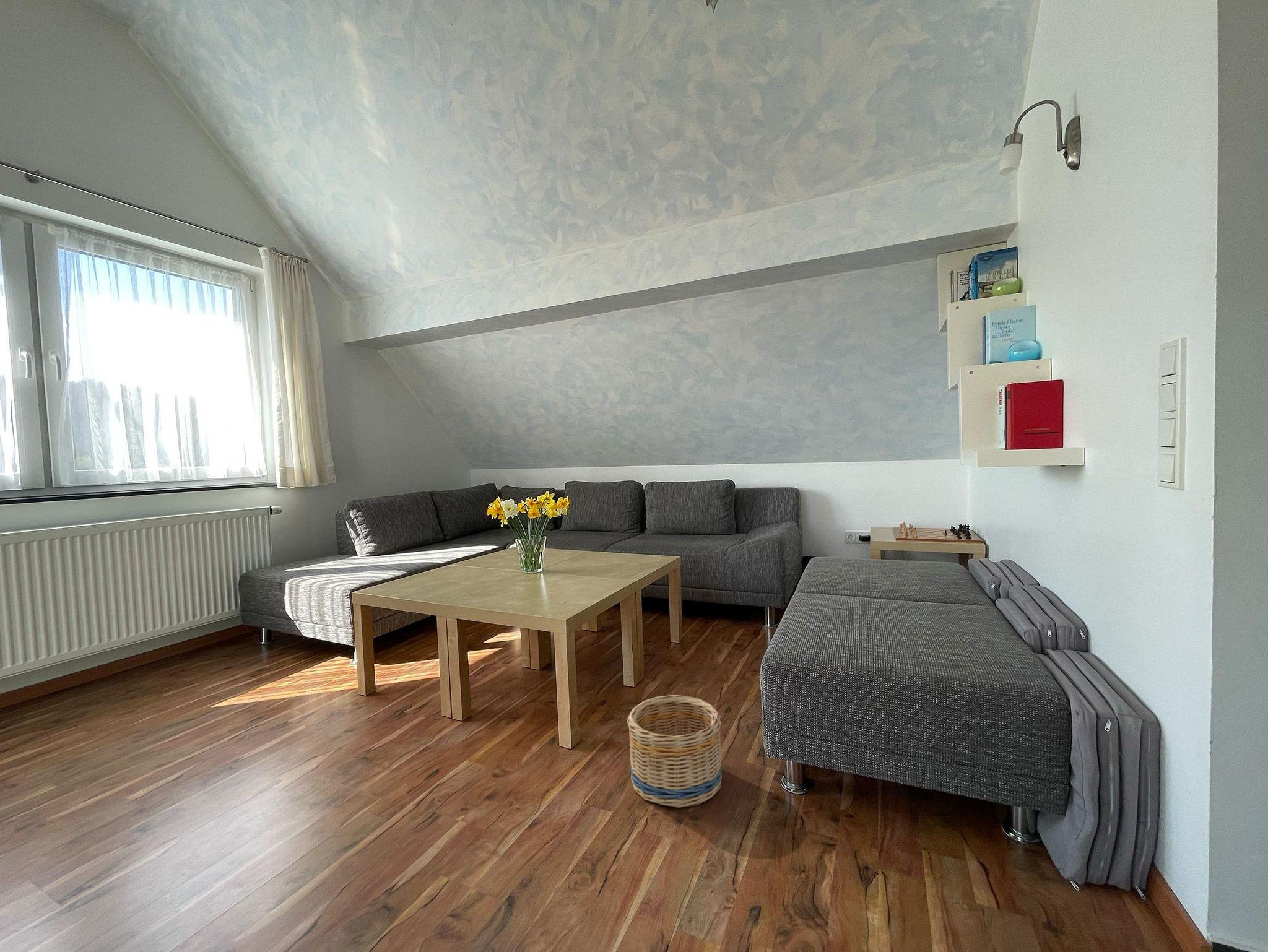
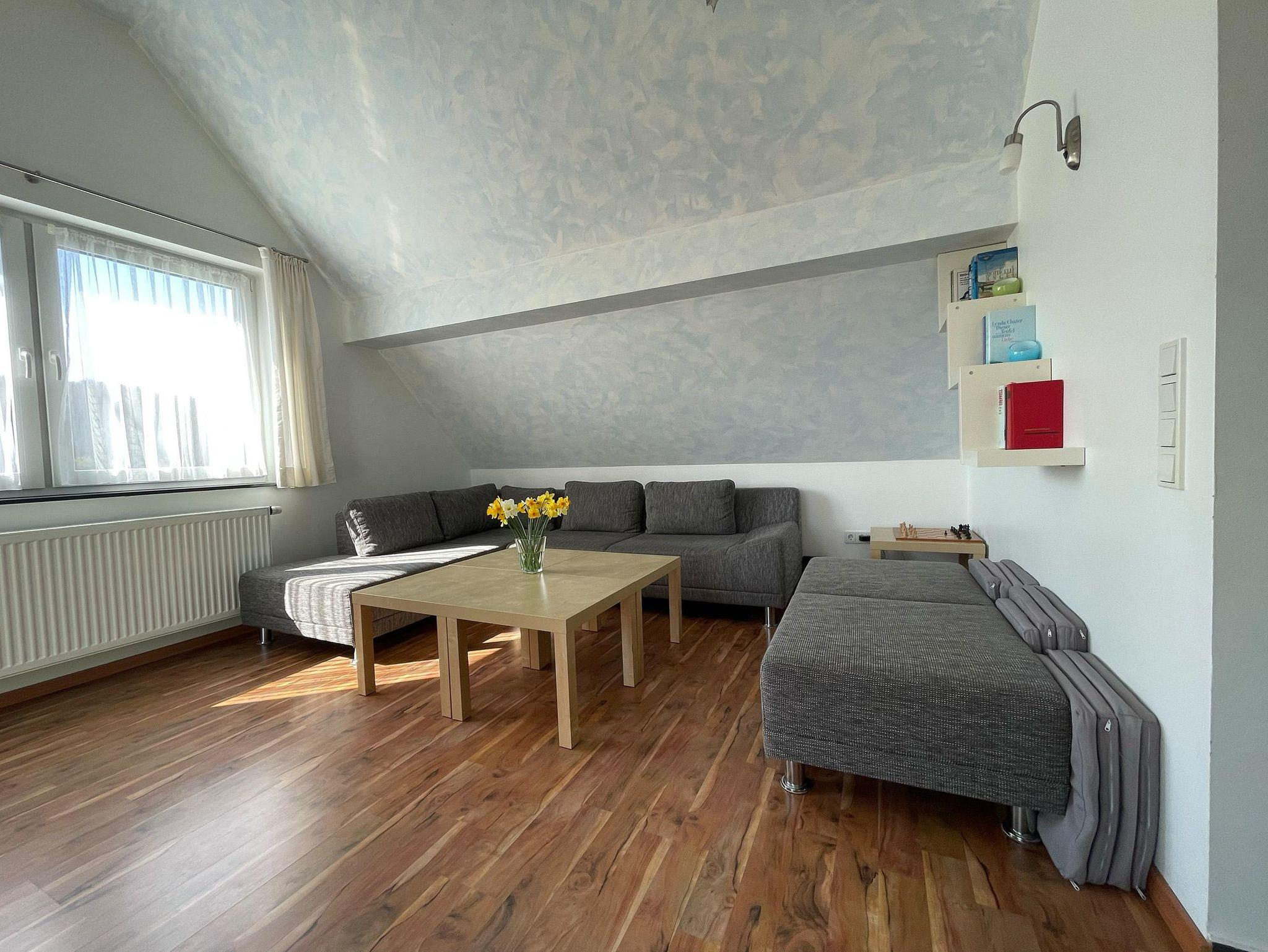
- basket [627,695,723,808]
